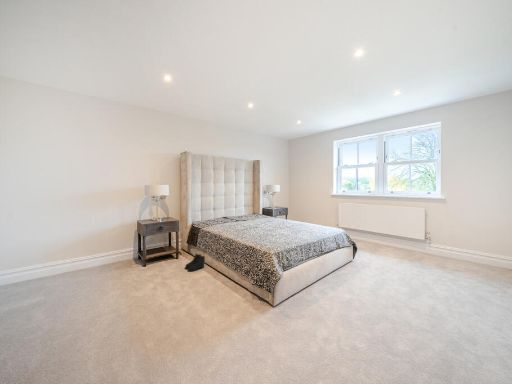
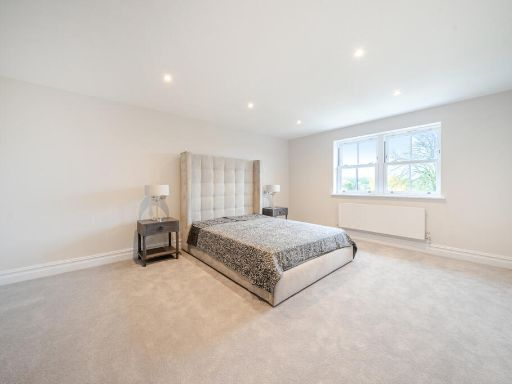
- boots [184,253,206,272]
